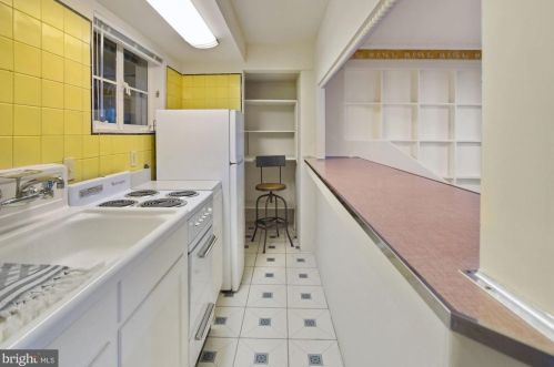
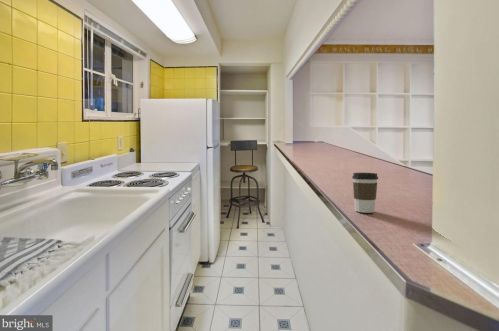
+ coffee cup [351,172,379,214]
